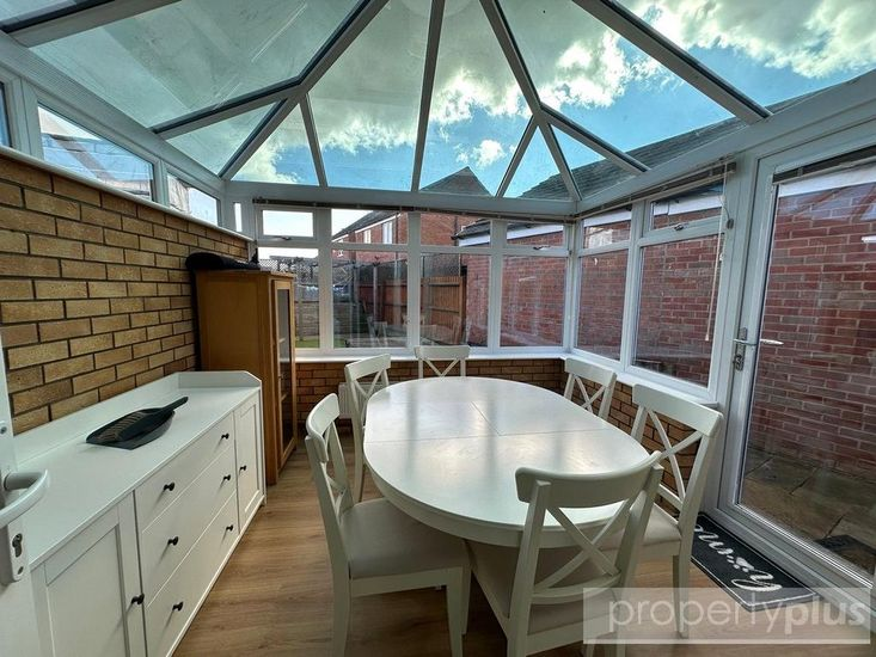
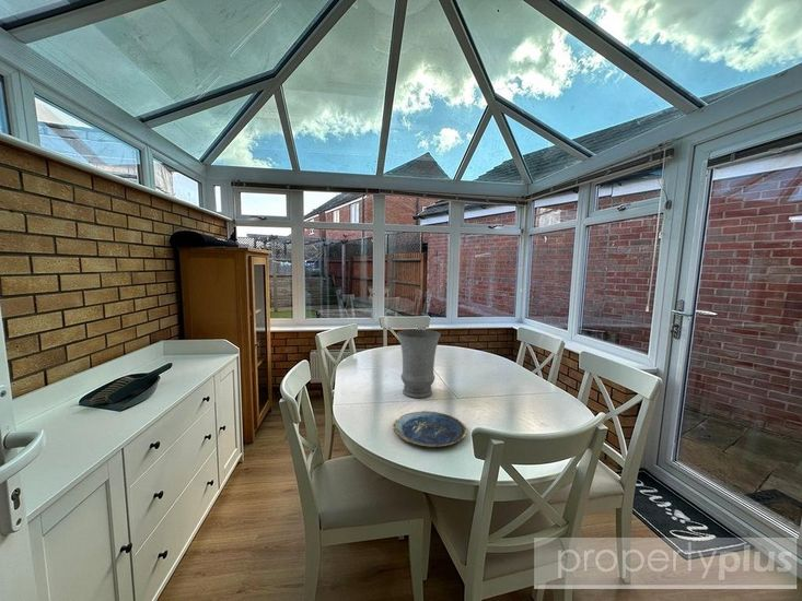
+ plate [393,410,467,448]
+ vase [396,328,442,399]
